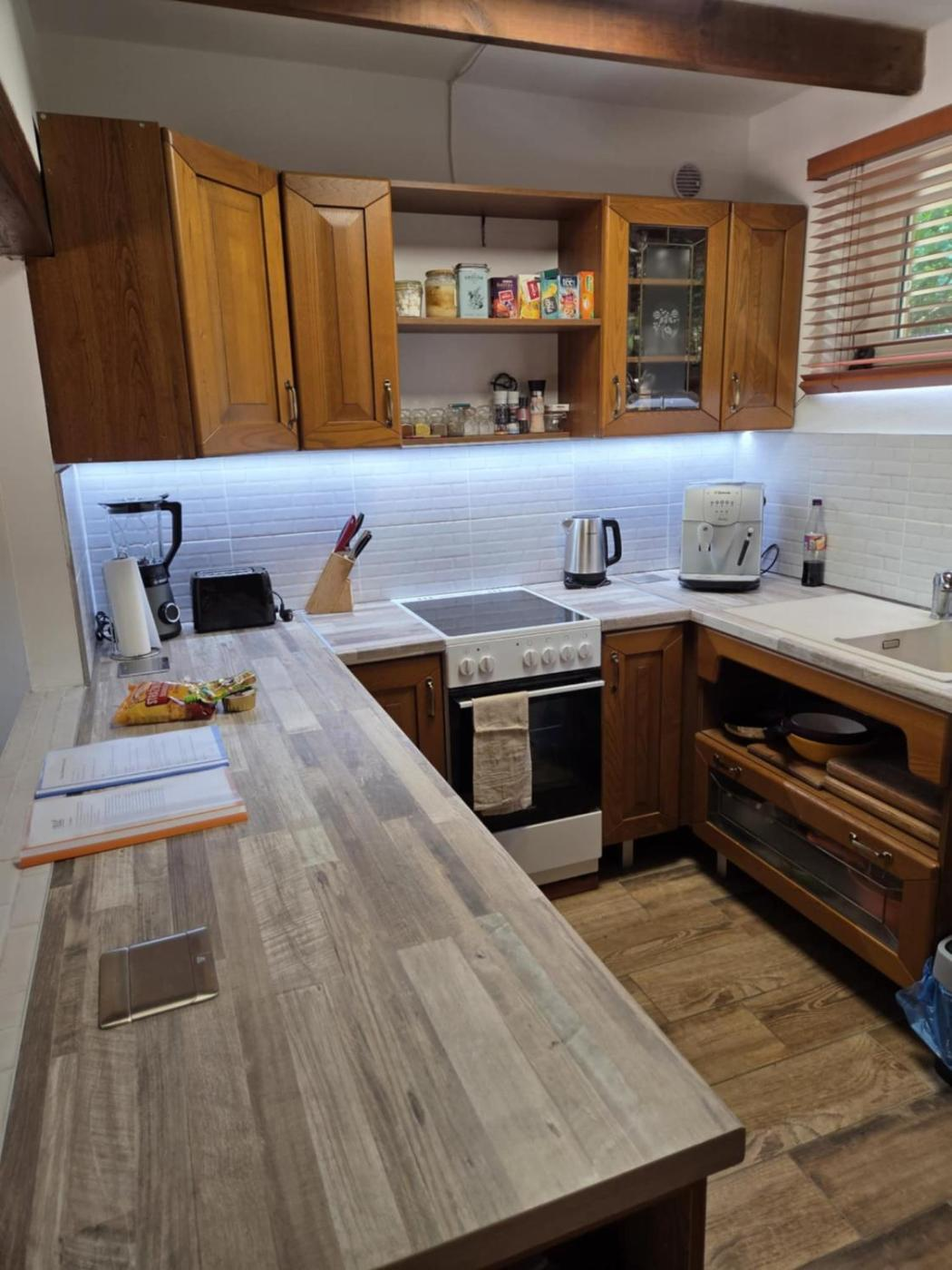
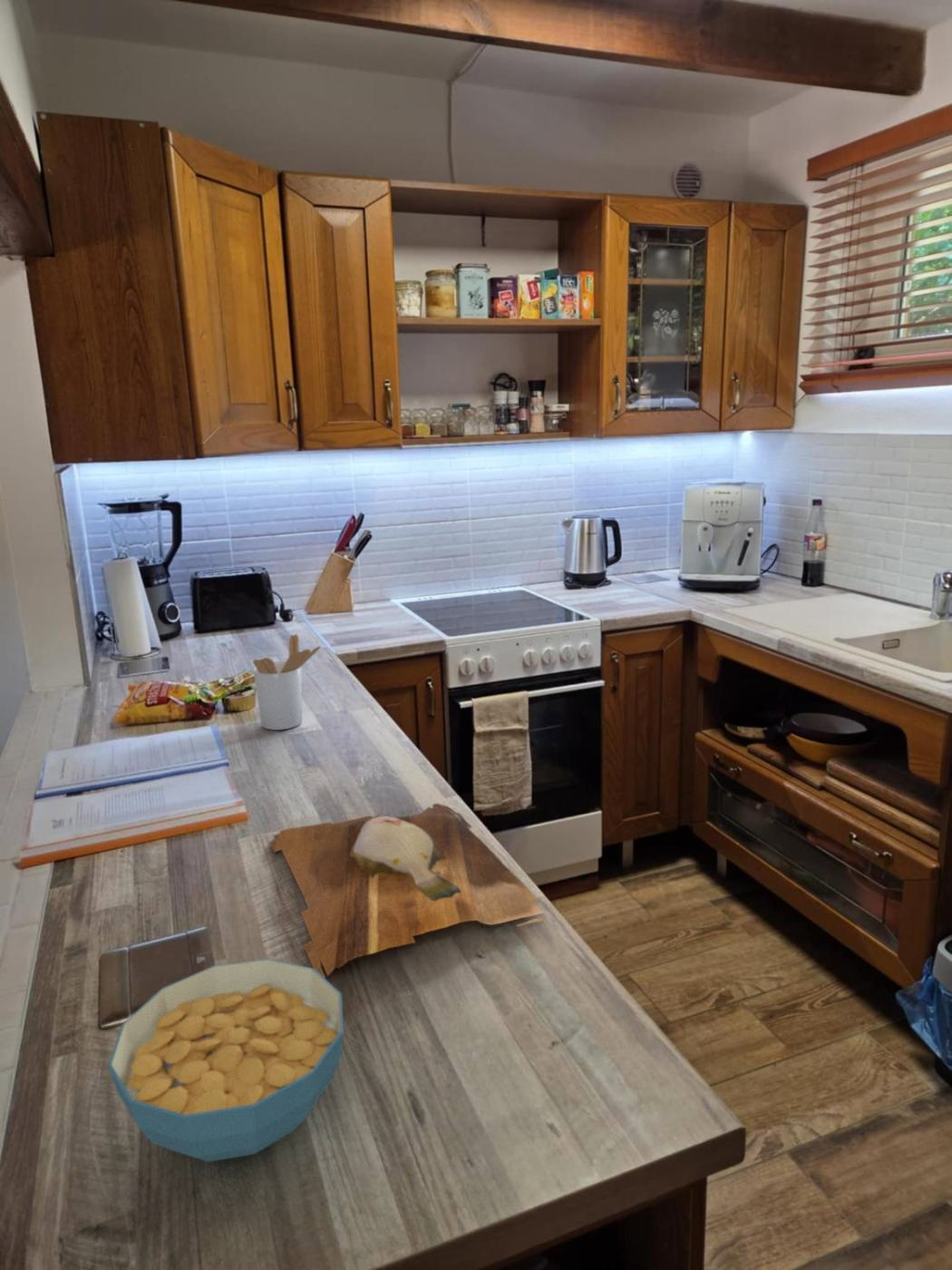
+ cereal bowl [107,958,345,1163]
+ cutting board [269,803,545,979]
+ utensil holder [252,633,322,731]
